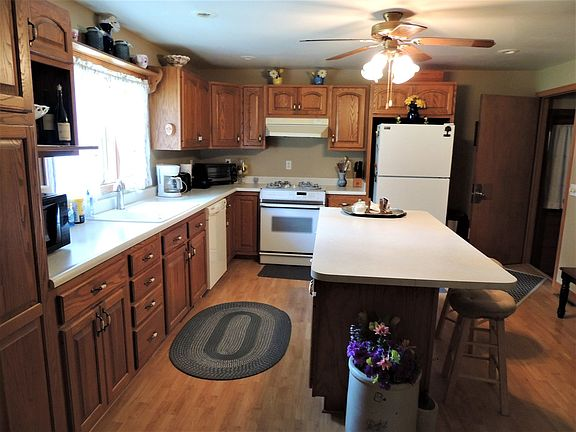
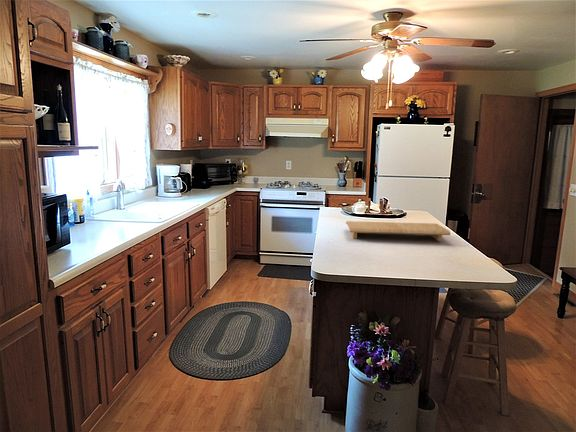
+ cutting board [345,220,452,242]
